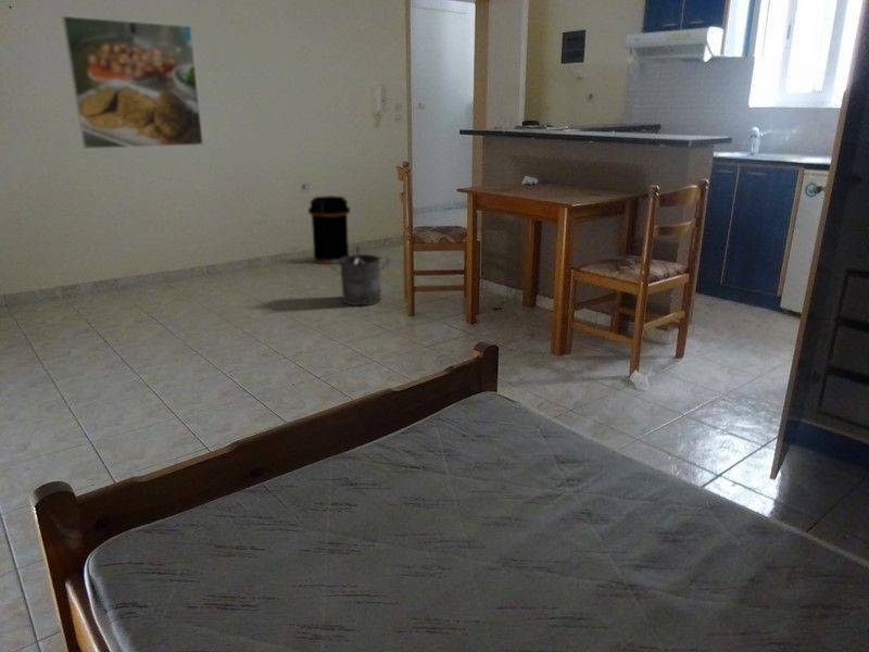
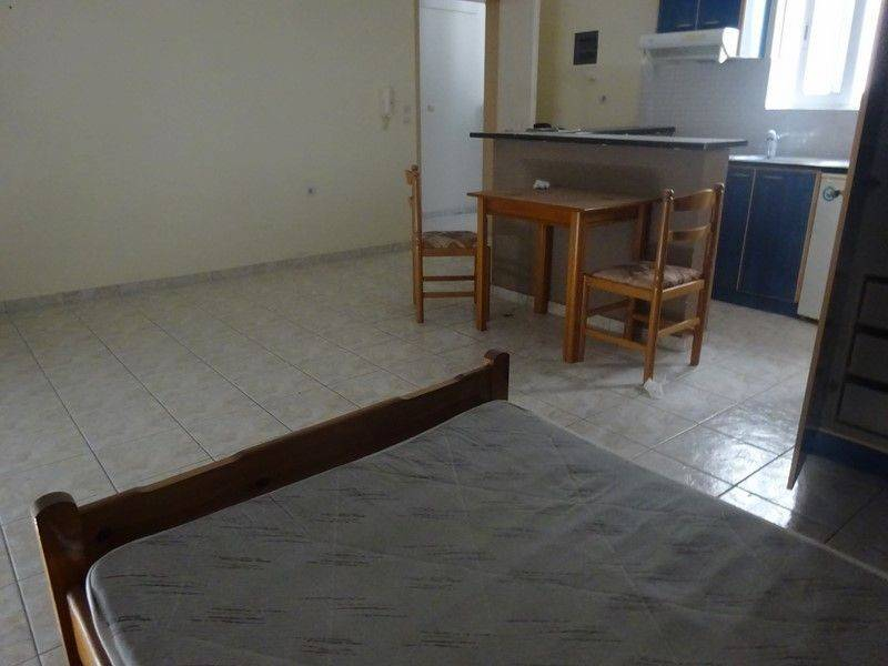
- bucket [329,244,390,306]
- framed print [61,15,204,150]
- trash can [307,195,351,265]
